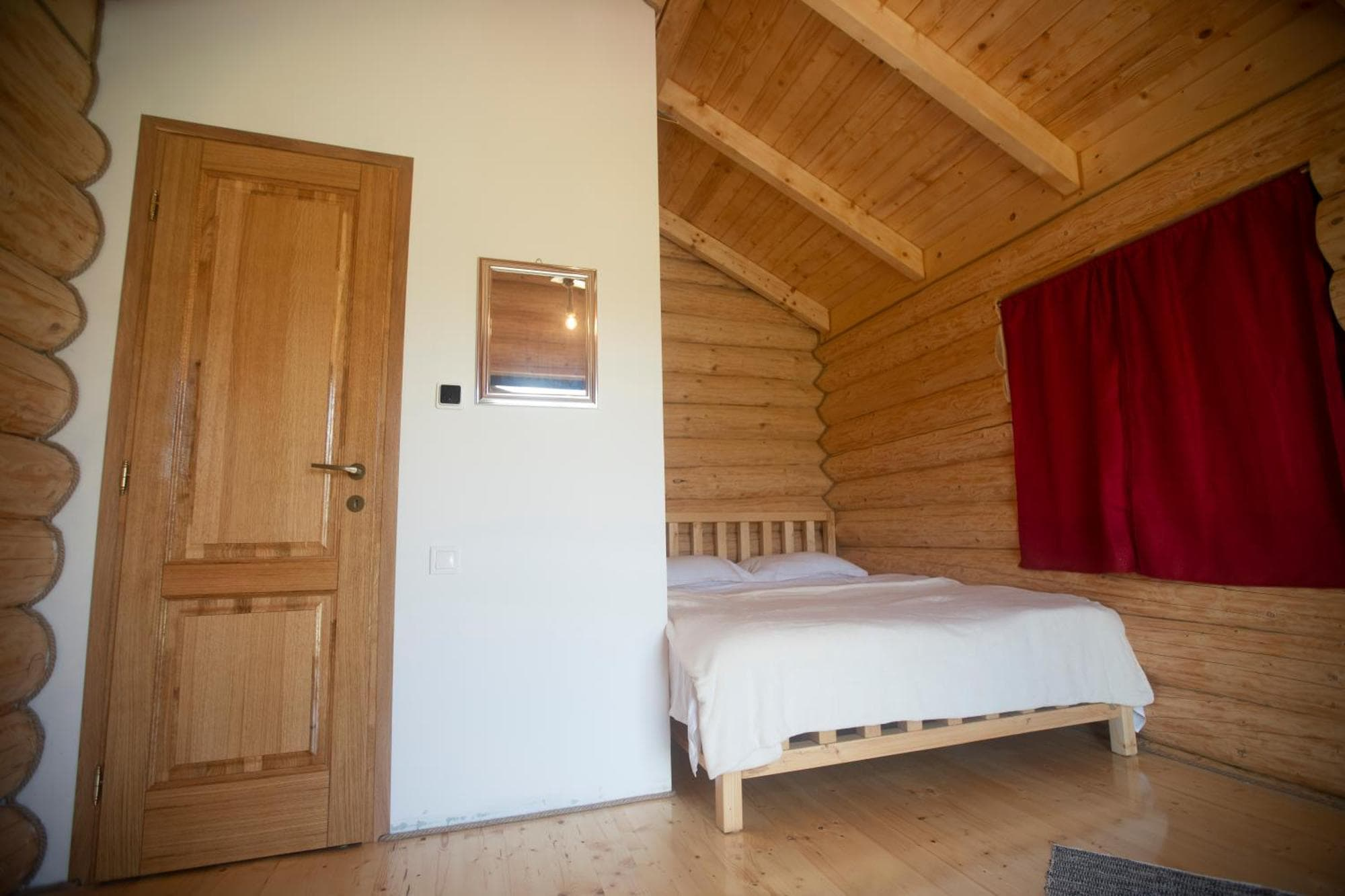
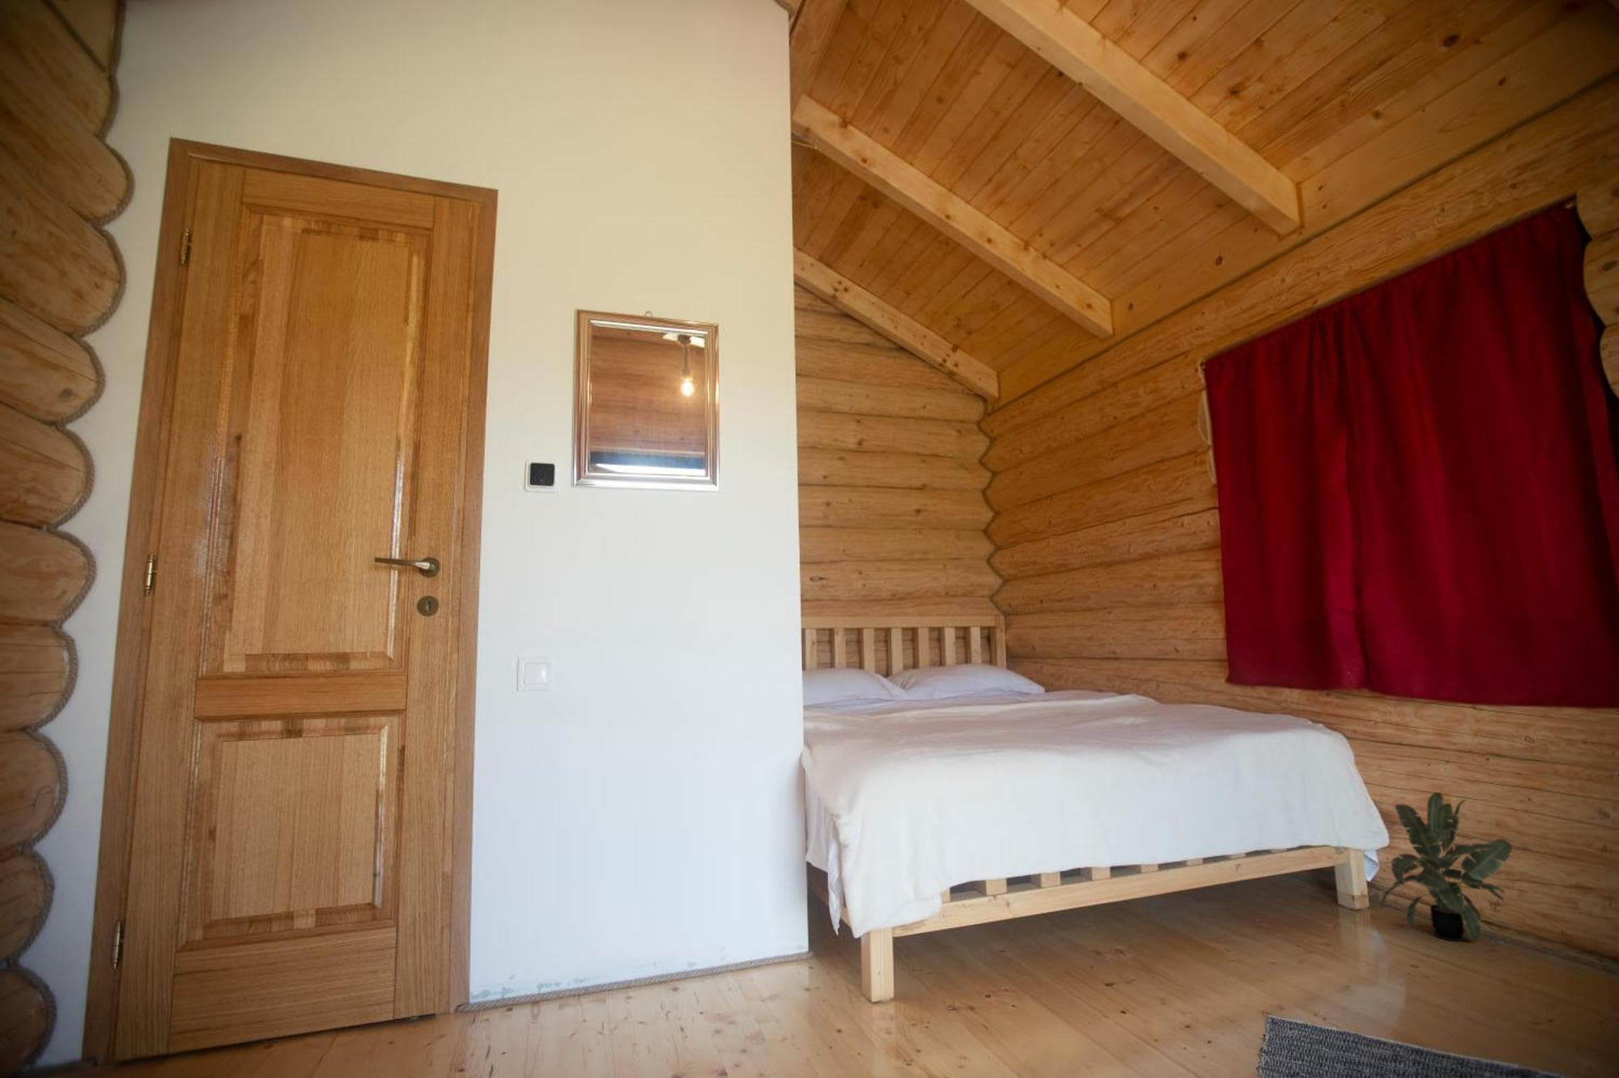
+ potted plant [1379,792,1513,942]
